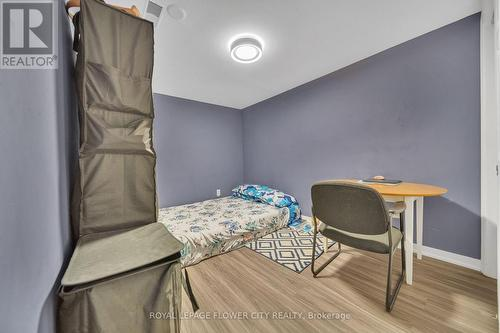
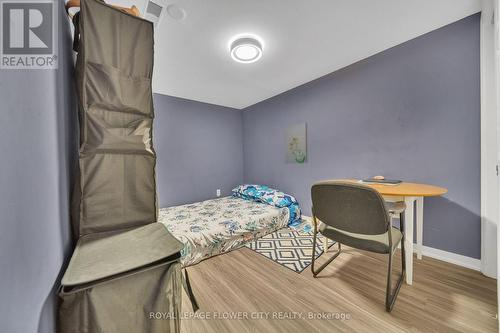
+ wall art [284,122,308,164]
